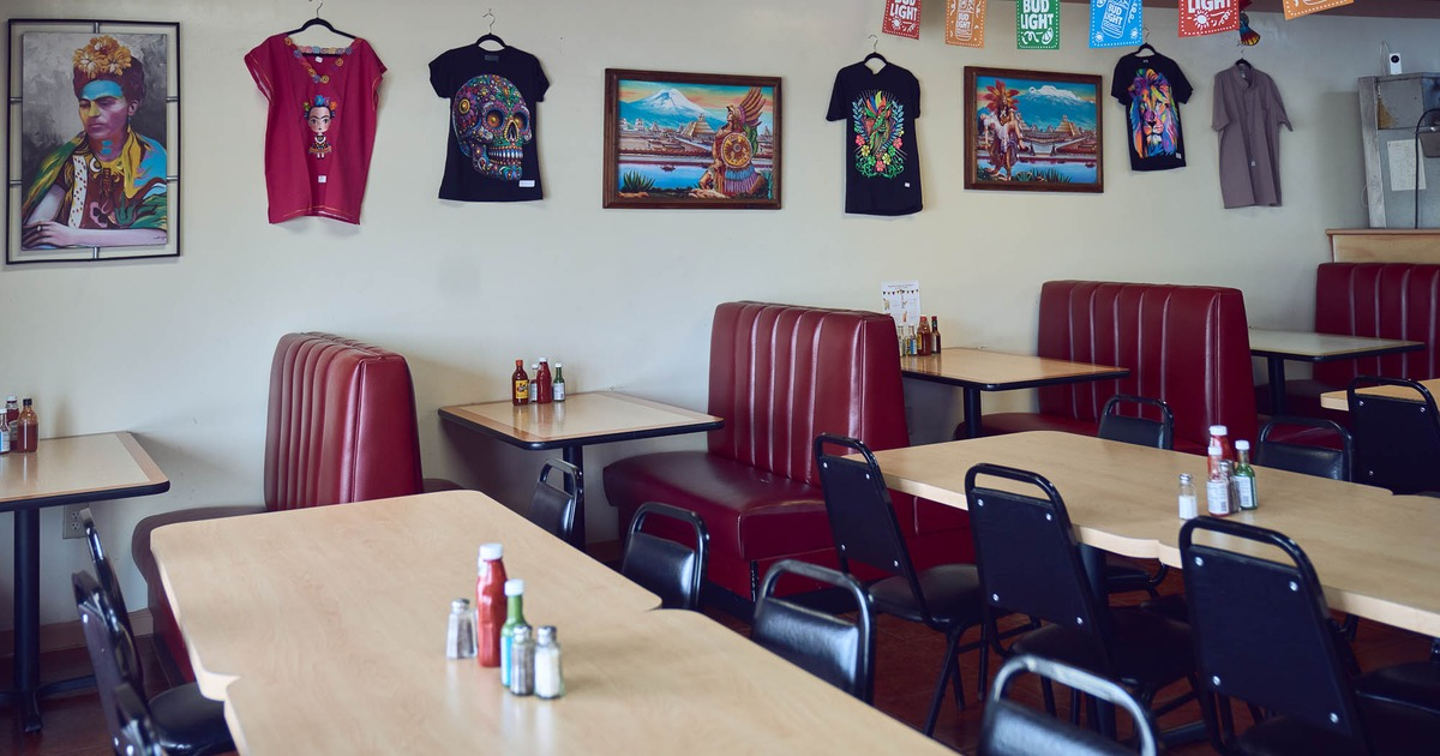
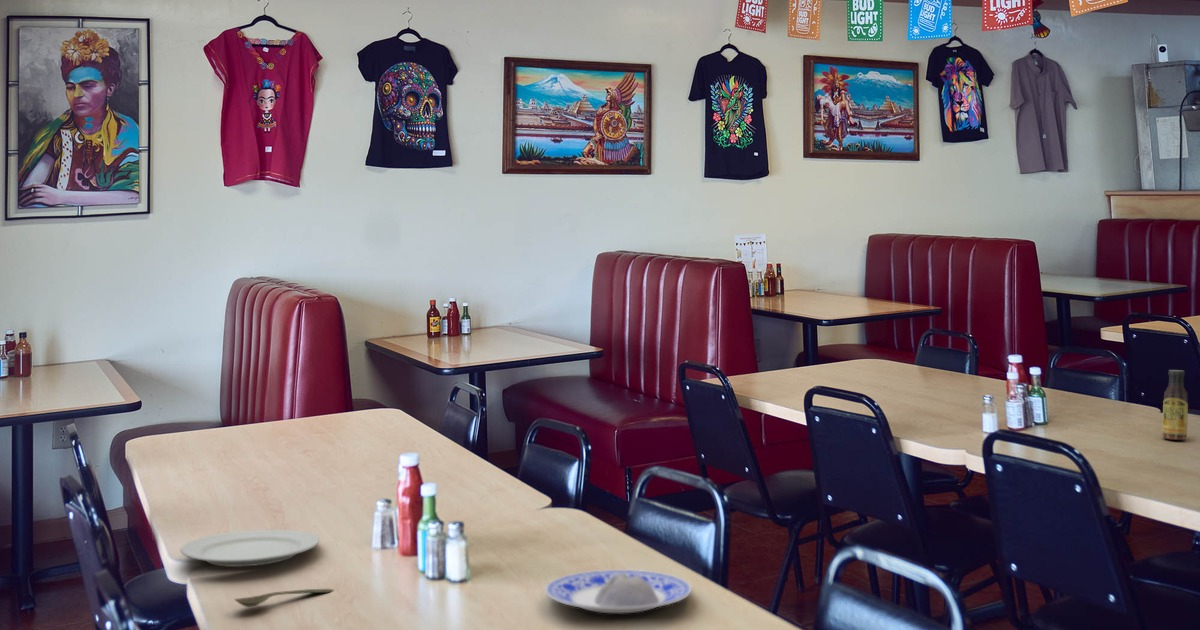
+ sauce bottle [1161,369,1189,441]
+ plate [544,569,693,614]
+ chinaware [179,529,321,568]
+ spoon [233,588,335,608]
